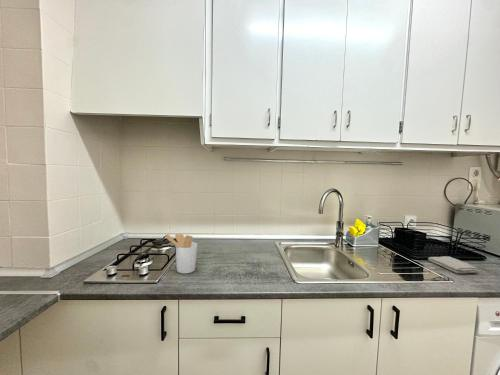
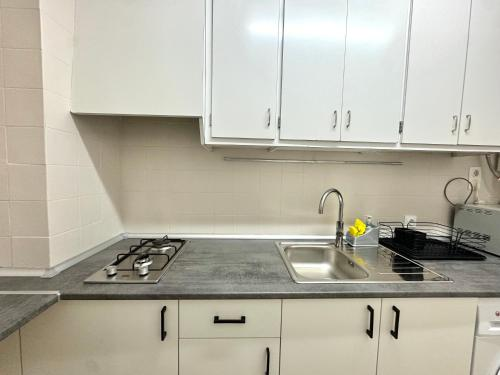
- utensil holder [165,233,198,274]
- washcloth [427,255,479,275]
